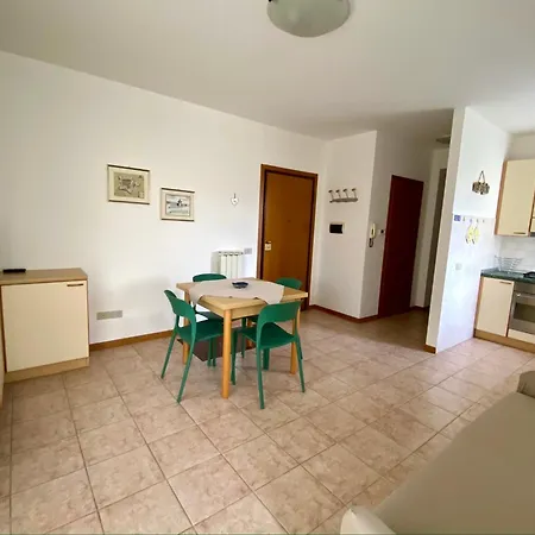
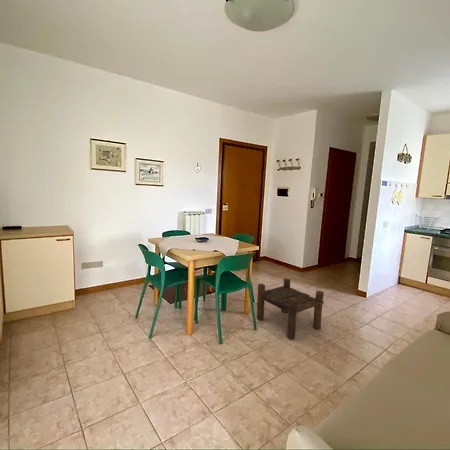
+ stool [256,277,325,340]
